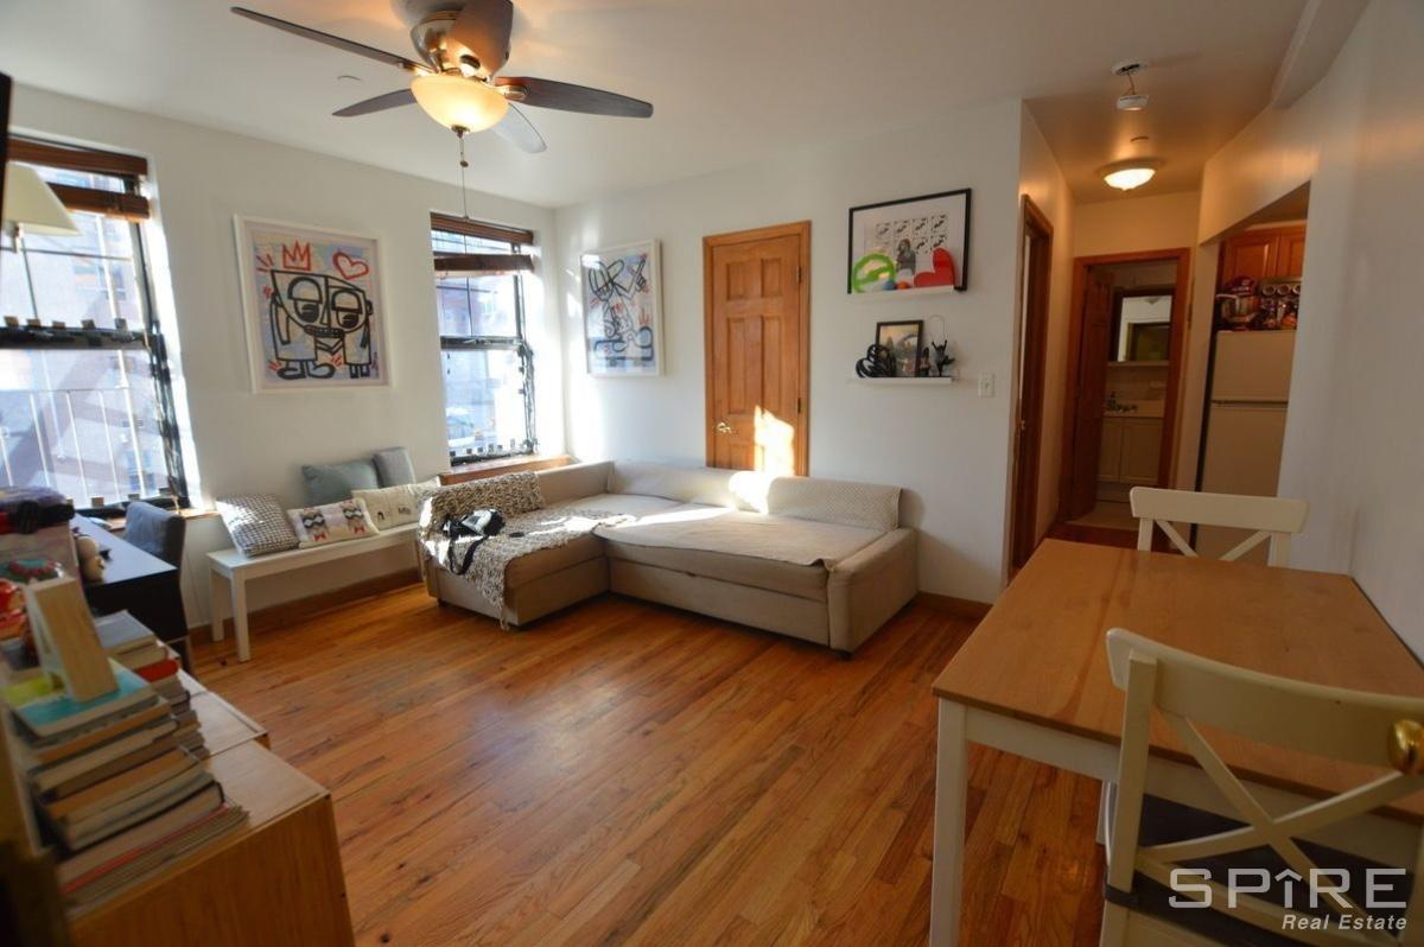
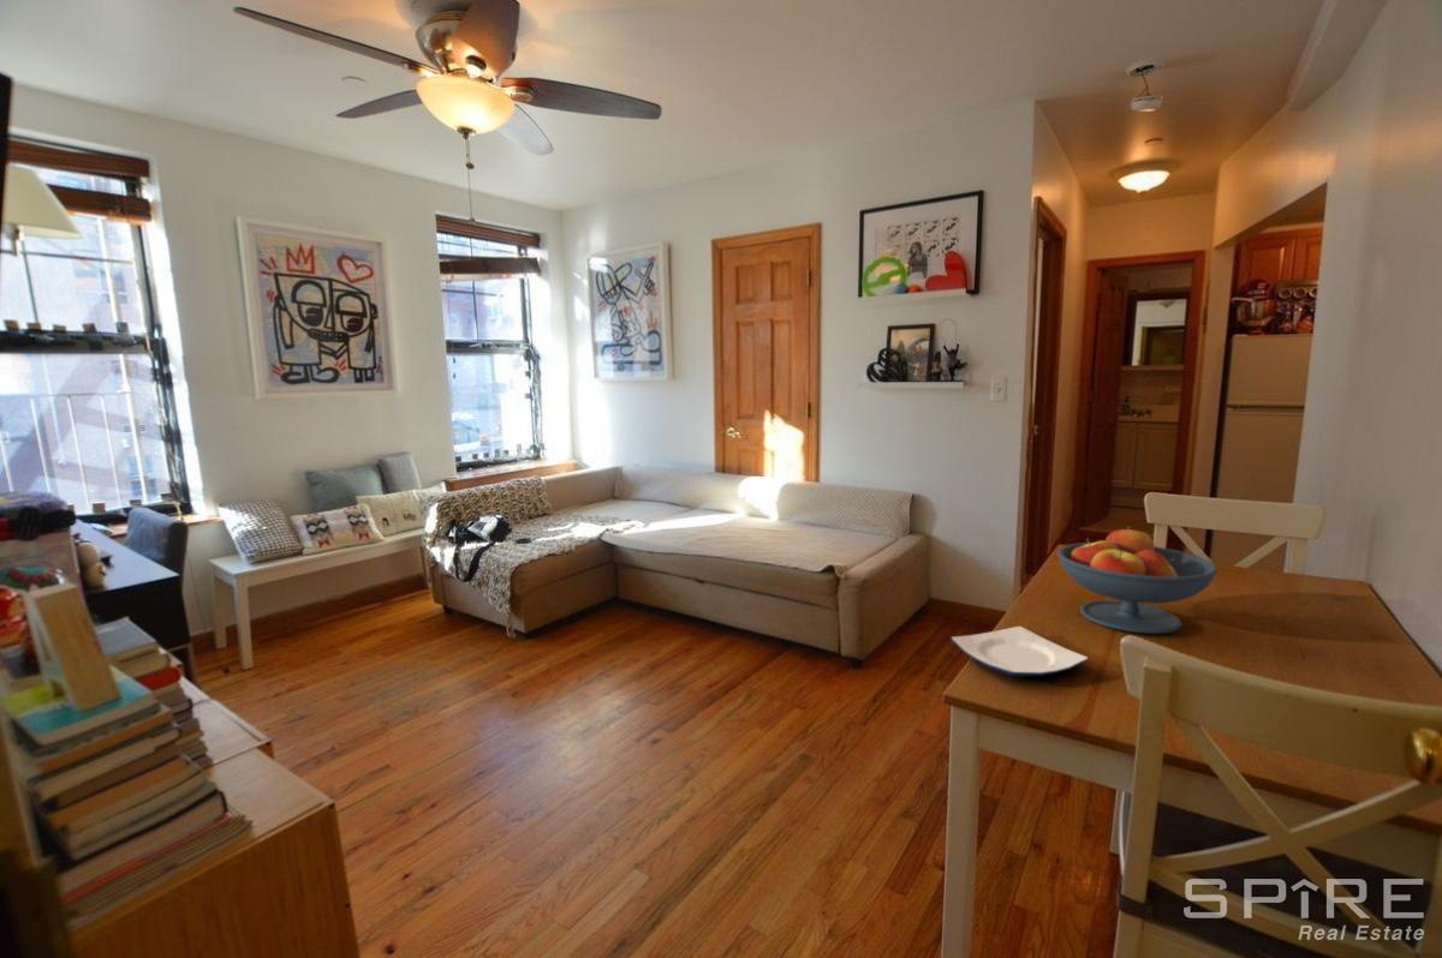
+ plate [951,625,1089,677]
+ fruit bowl [1056,526,1220,635]
